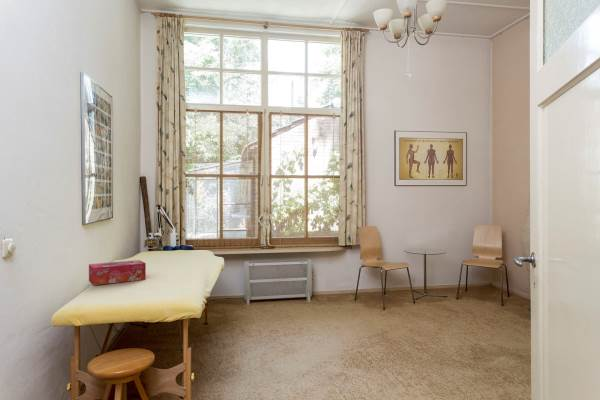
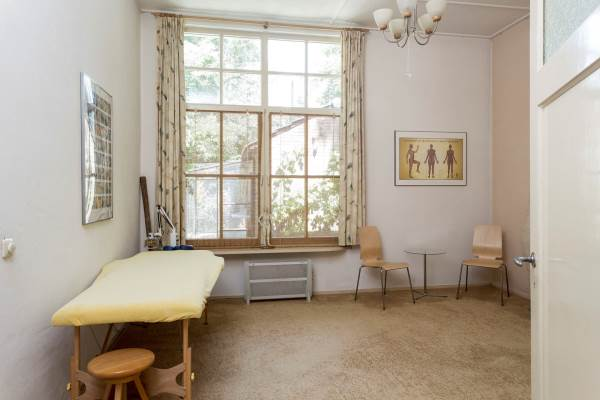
- tissue box [88,259,147,286]
